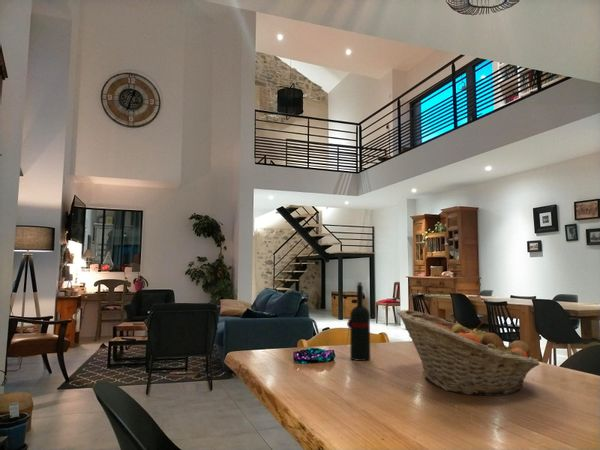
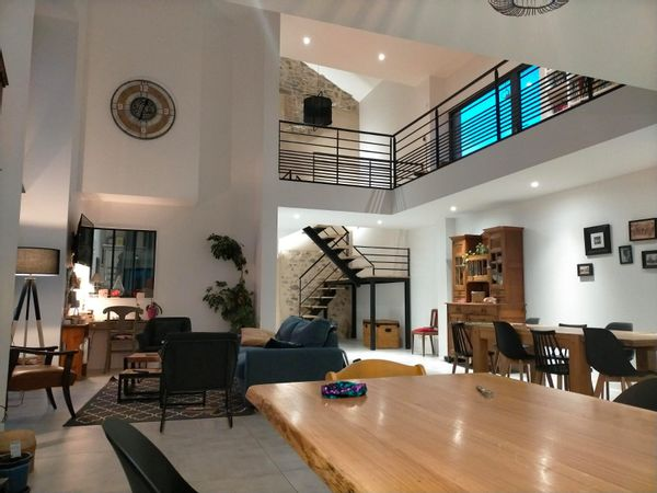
- wine bottle [344,281,371,362]
- fruit basket [396,309,540,397]
